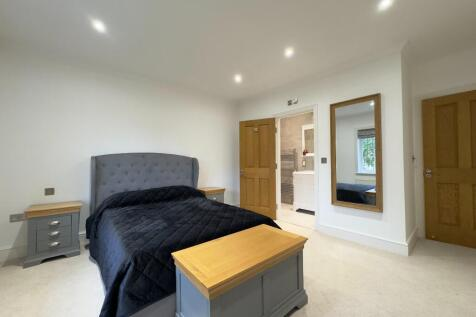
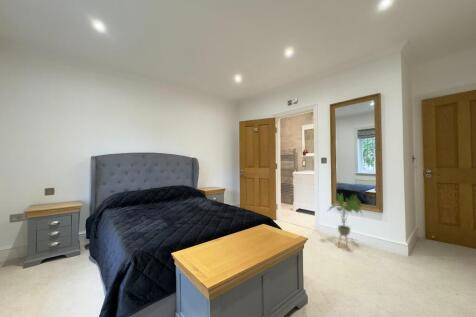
+ house plant [327,192,364,251]
